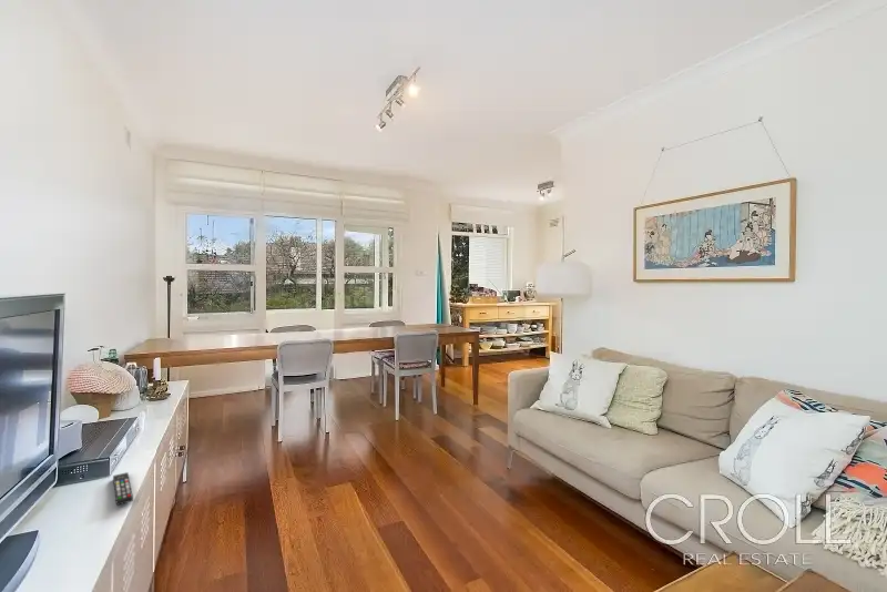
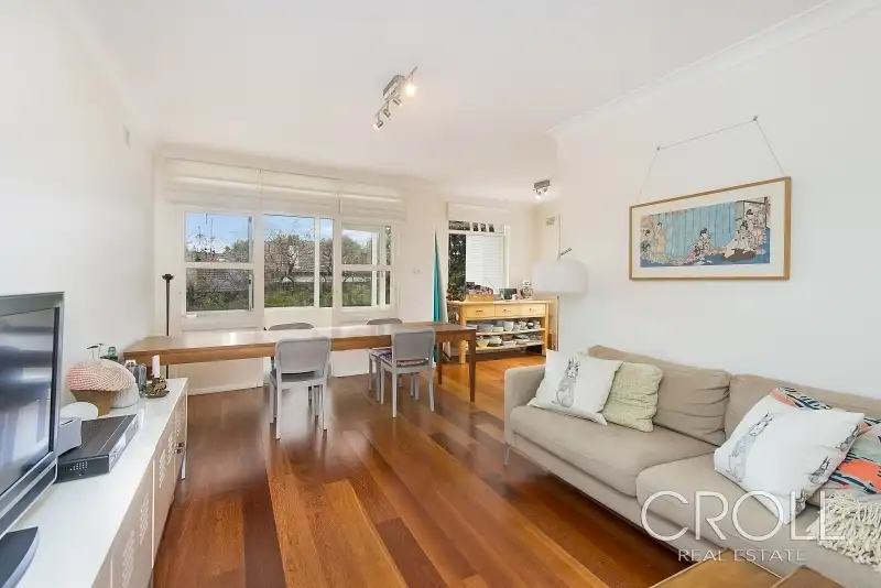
- remote control [112,471,134,507]
